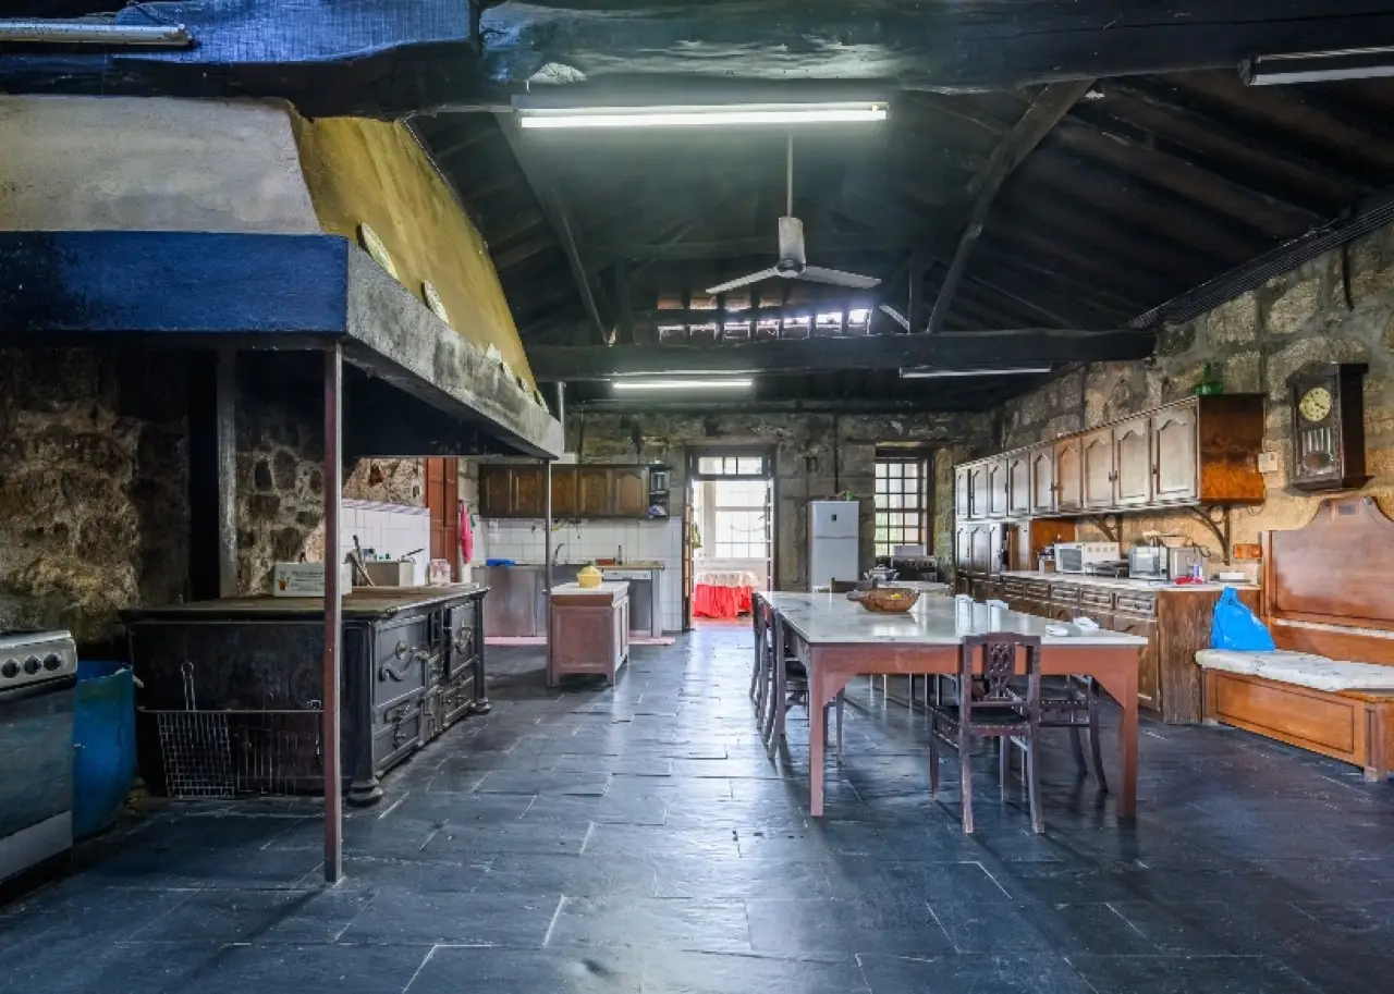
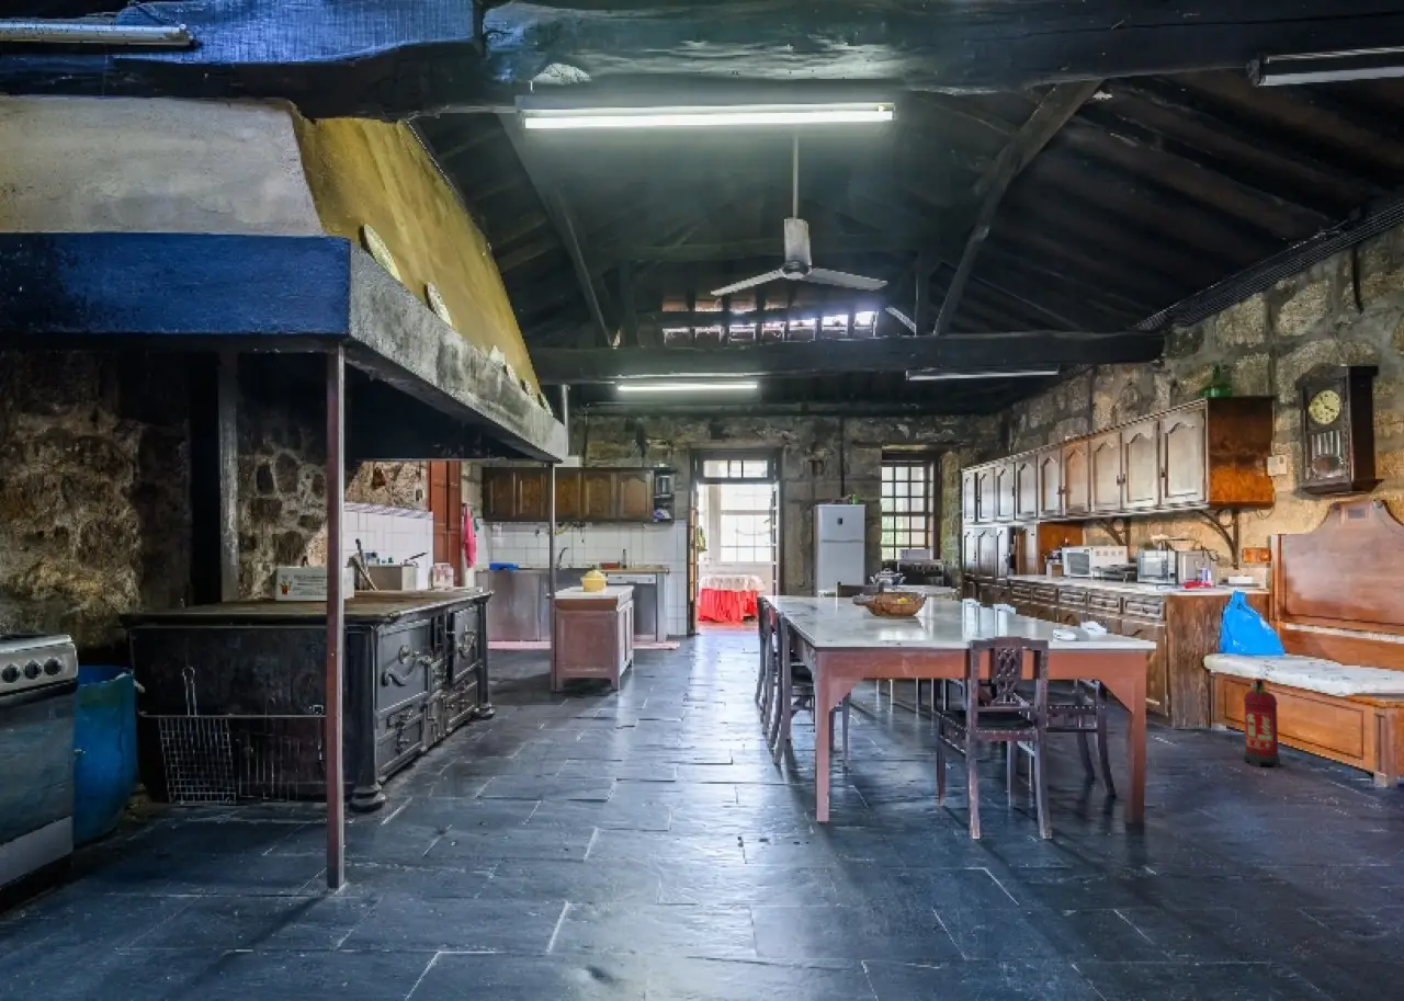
+ fire extinguisher [1242,678,1281,769]
